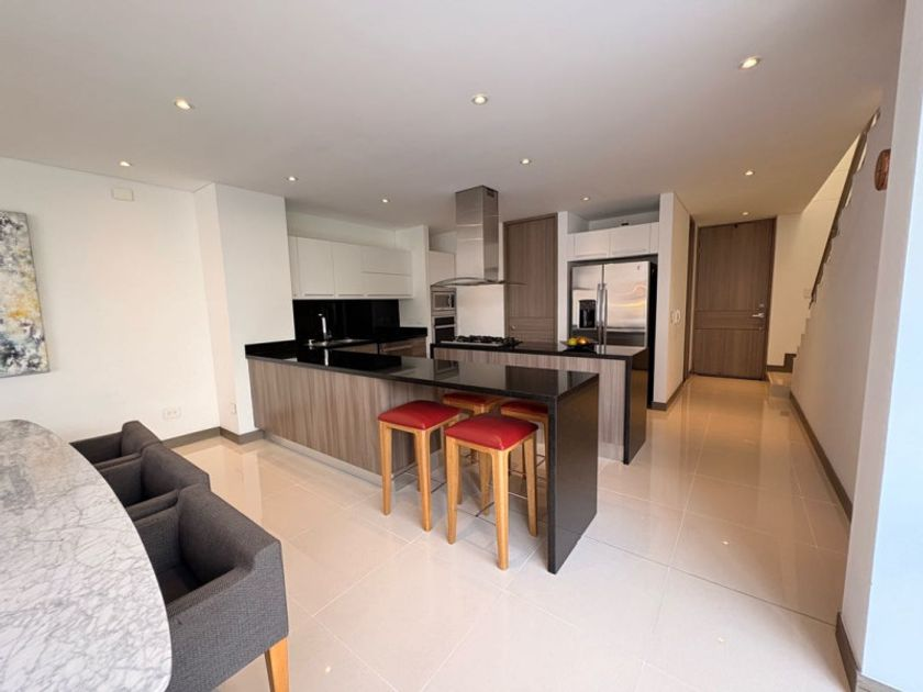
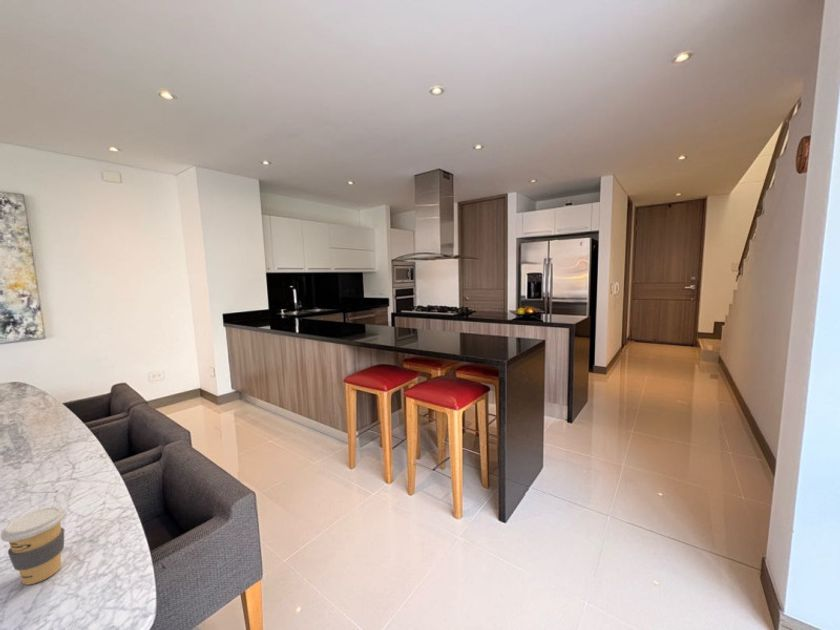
+ coffee cup [0,506,67,586]
